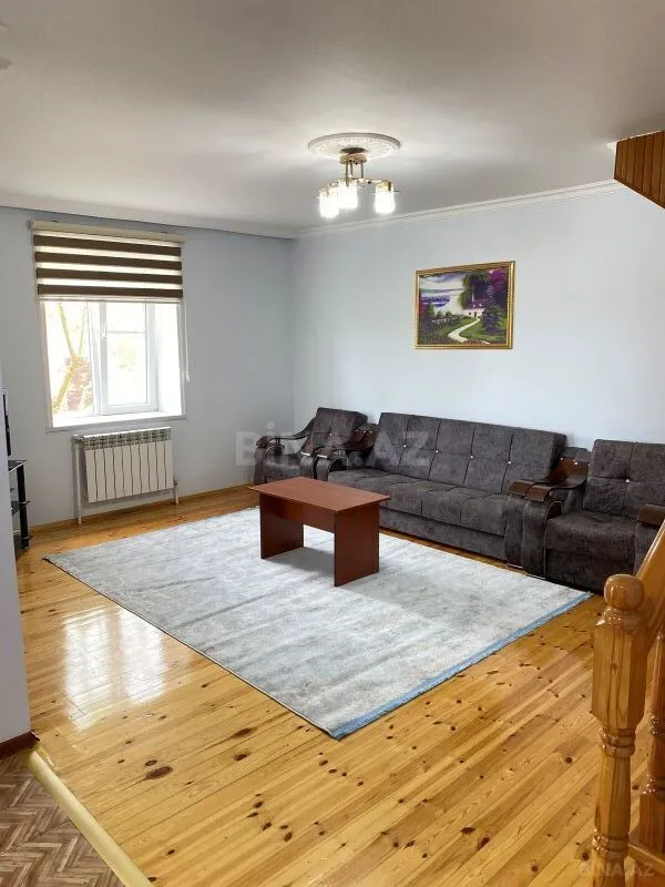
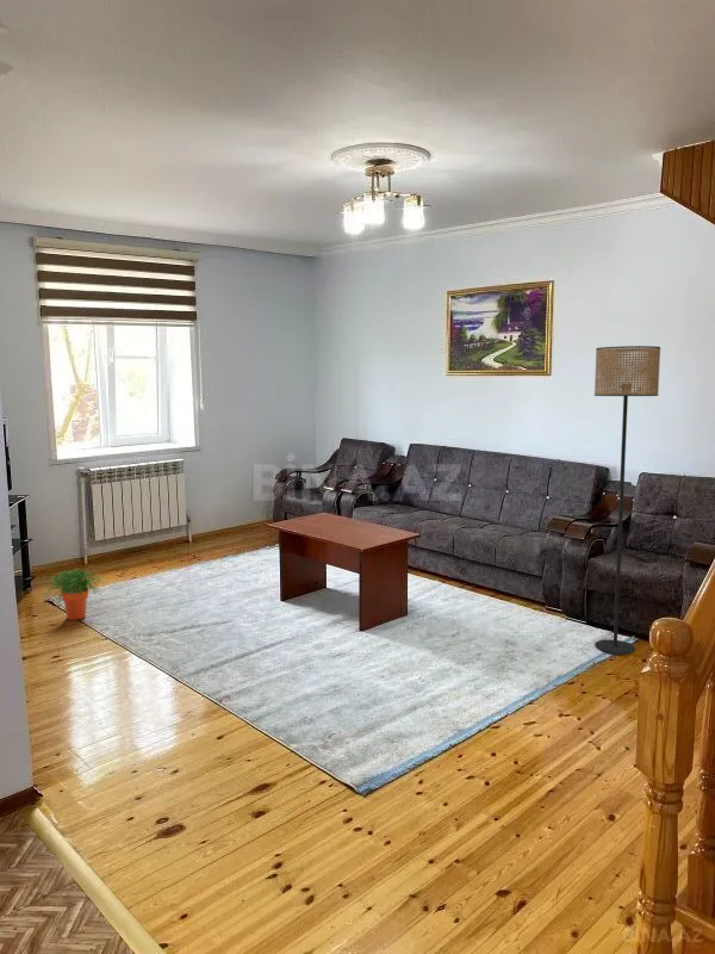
+ potted plant [44,566,106,621]
+ floor lamp [593,345,661,656]
